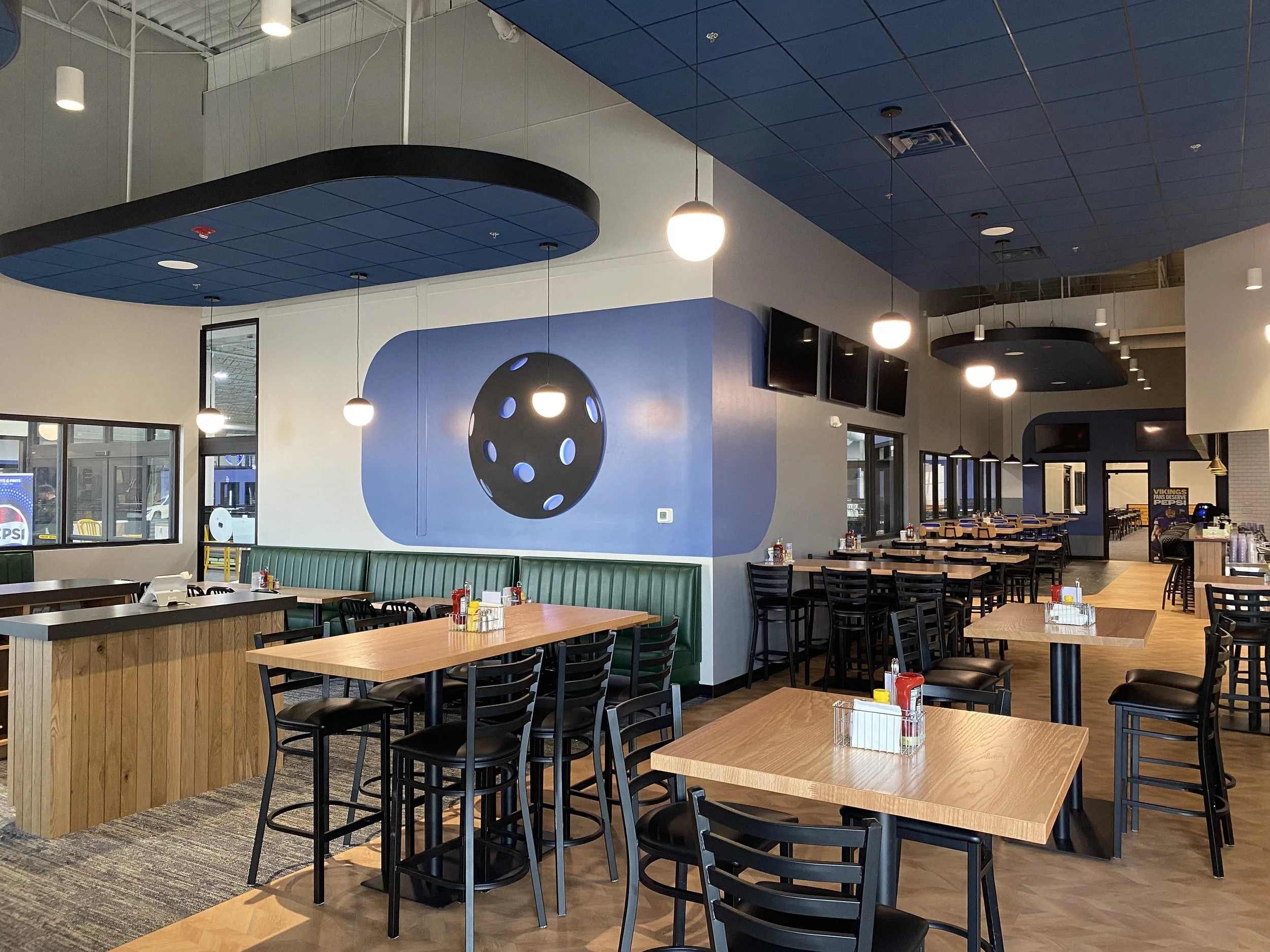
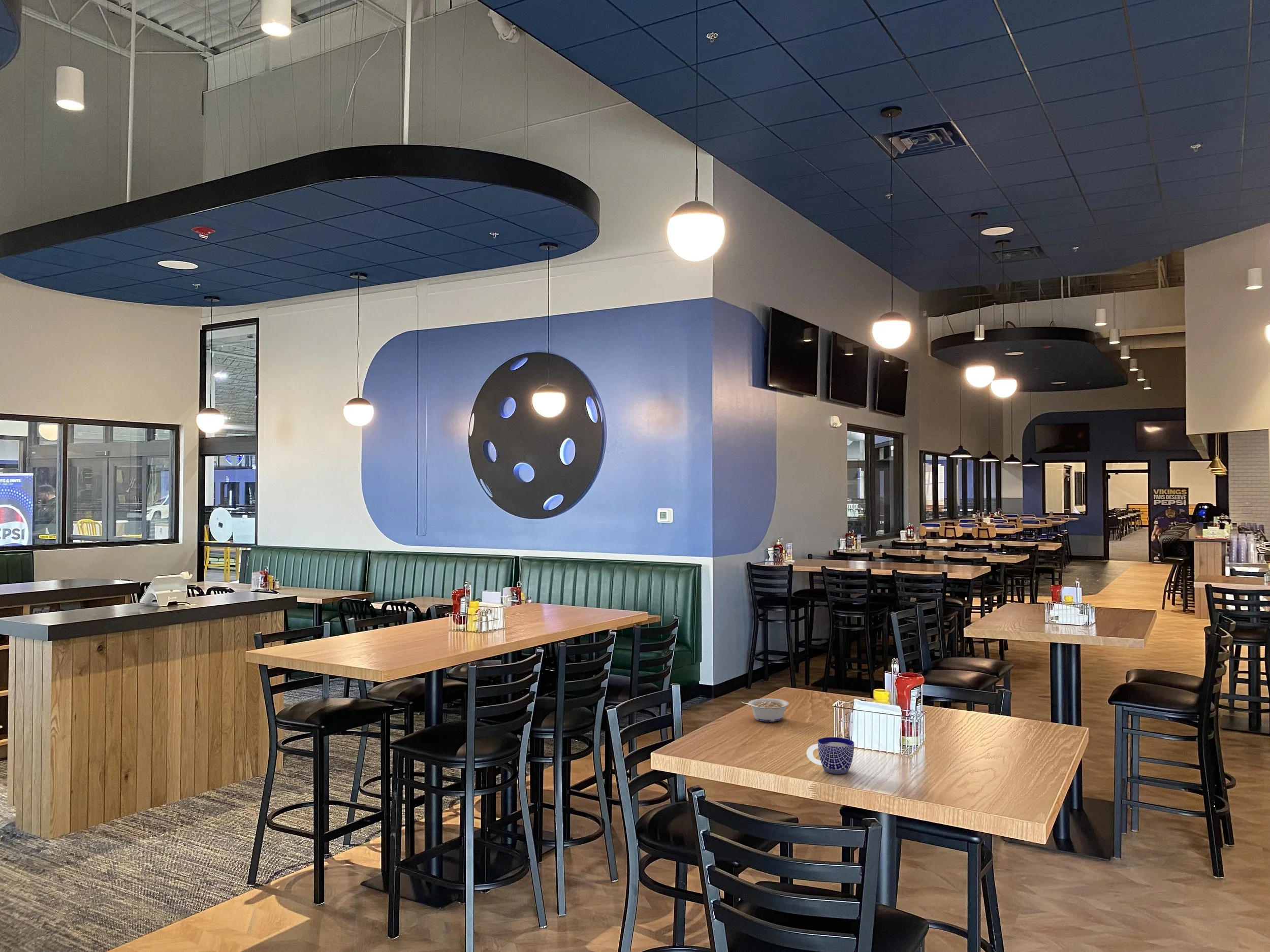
+ cup [806,737,855,774]
+ legume [741,698,789,722]
